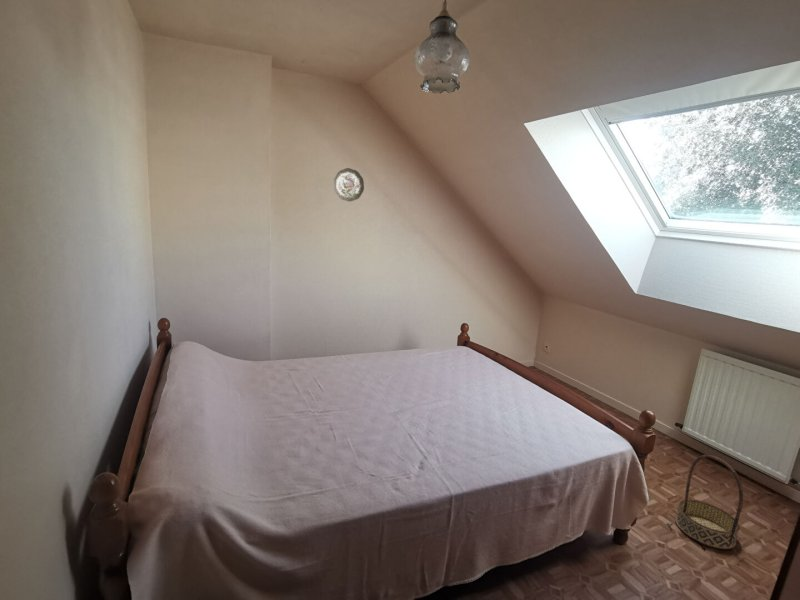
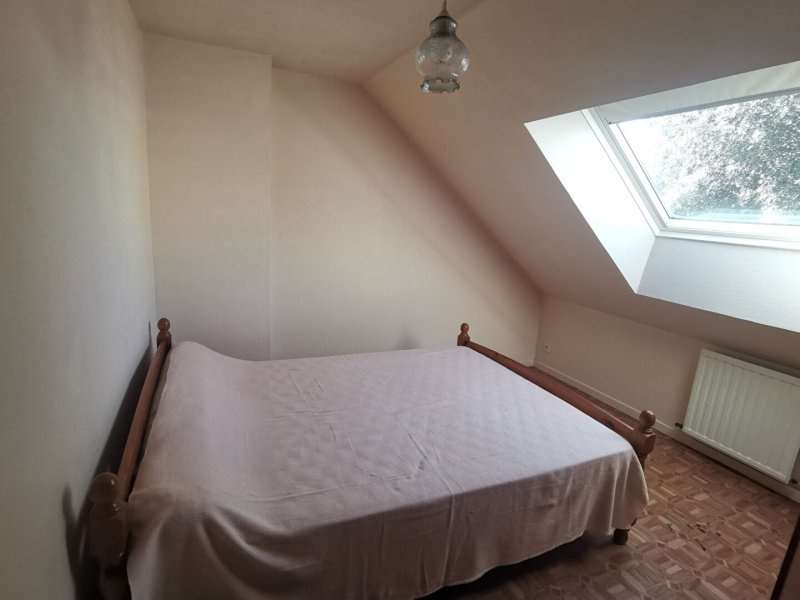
- basket [674,454,744,550]
- decorative plate [333,167,365,202]
